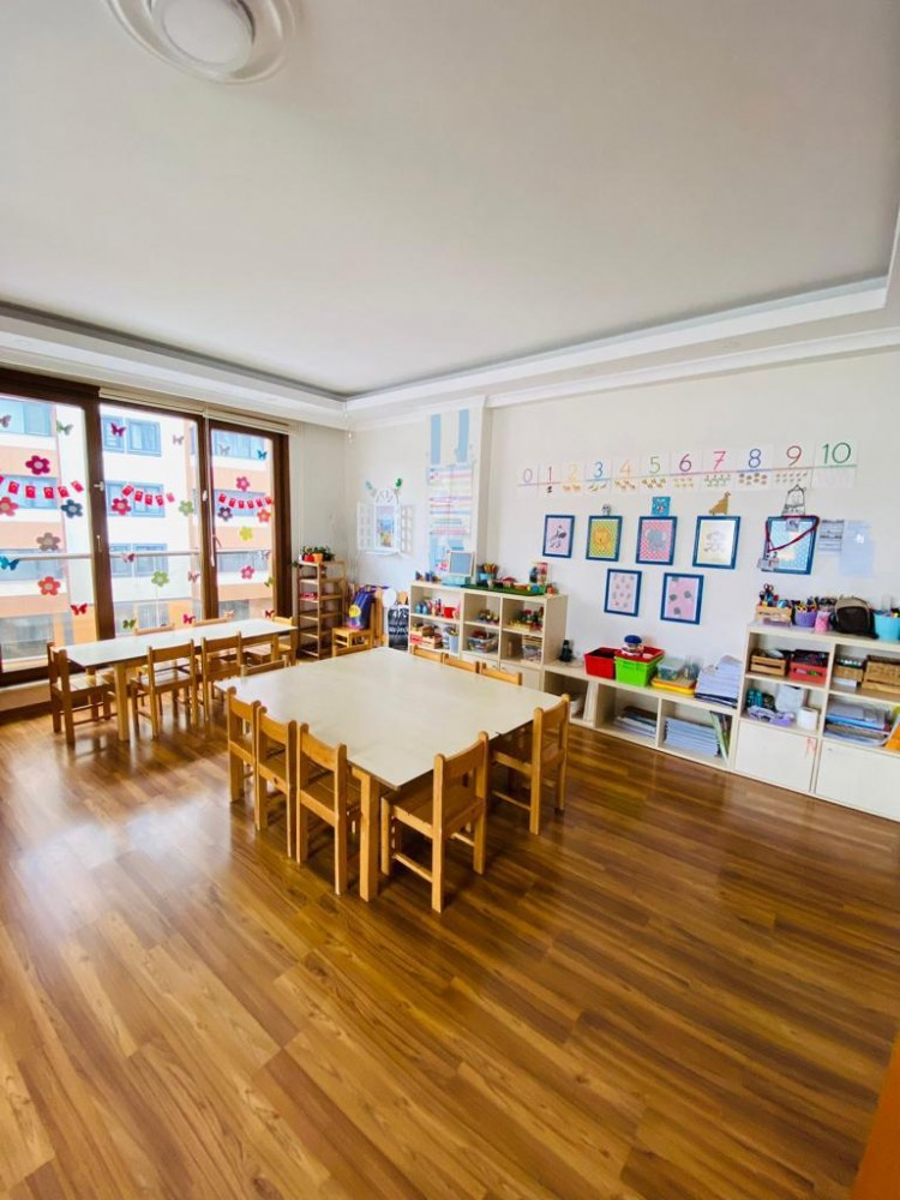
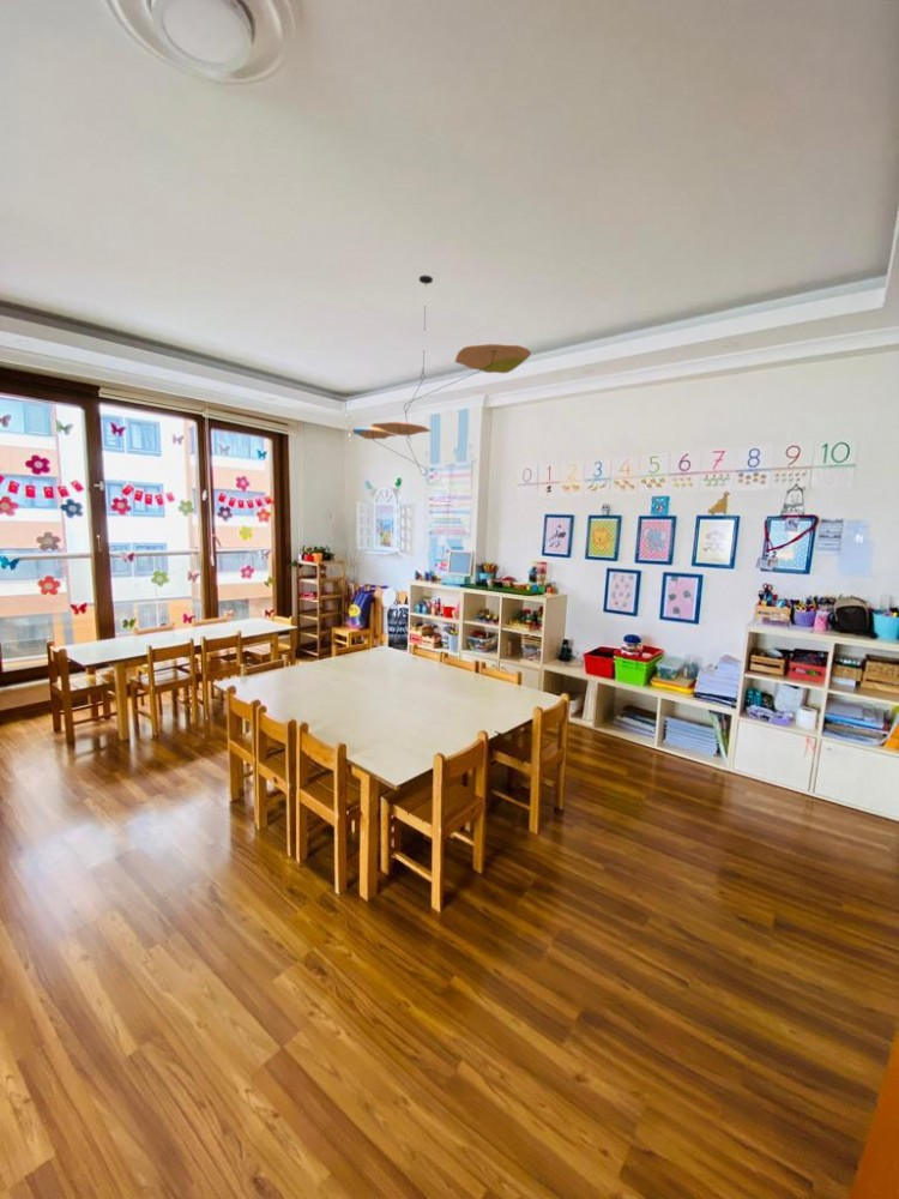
+ ceiling mobile [351,275,532,476]
